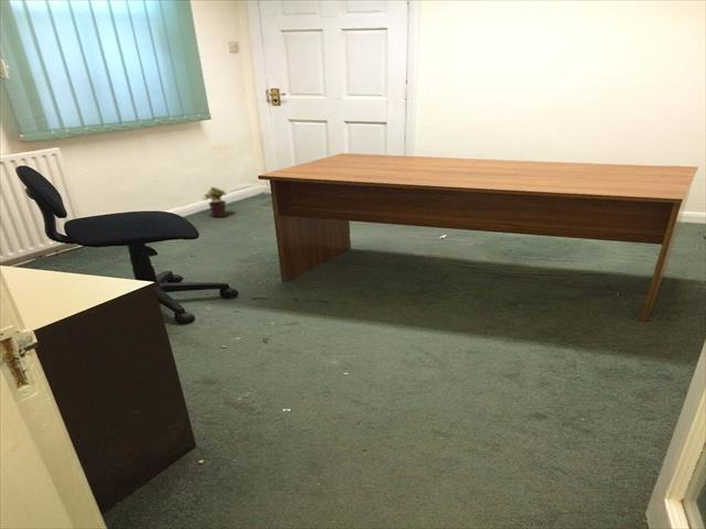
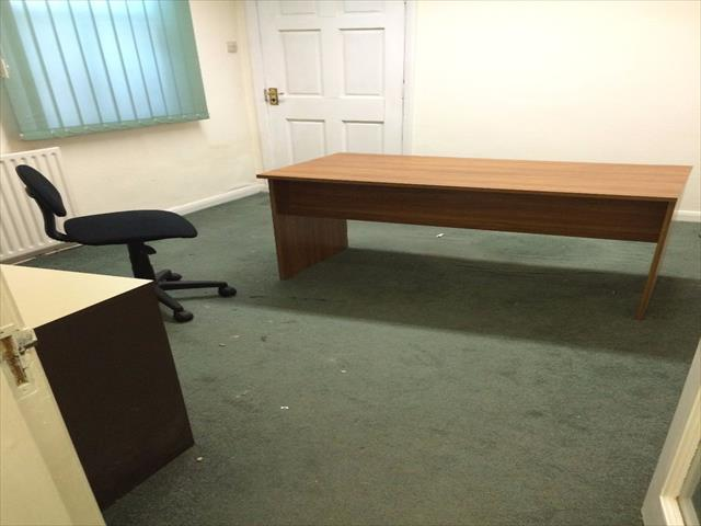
- potted plant [202,185,227,218]
